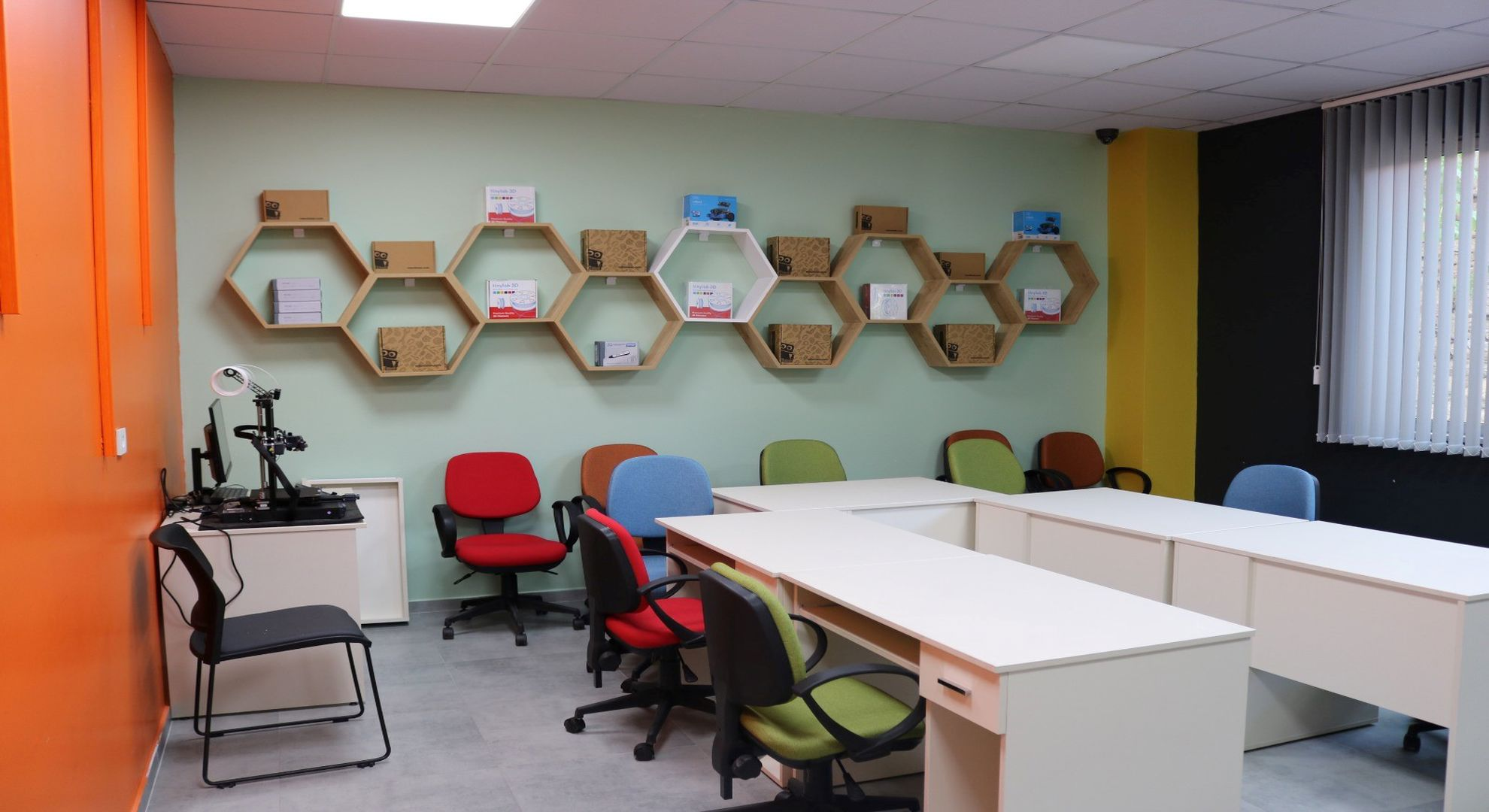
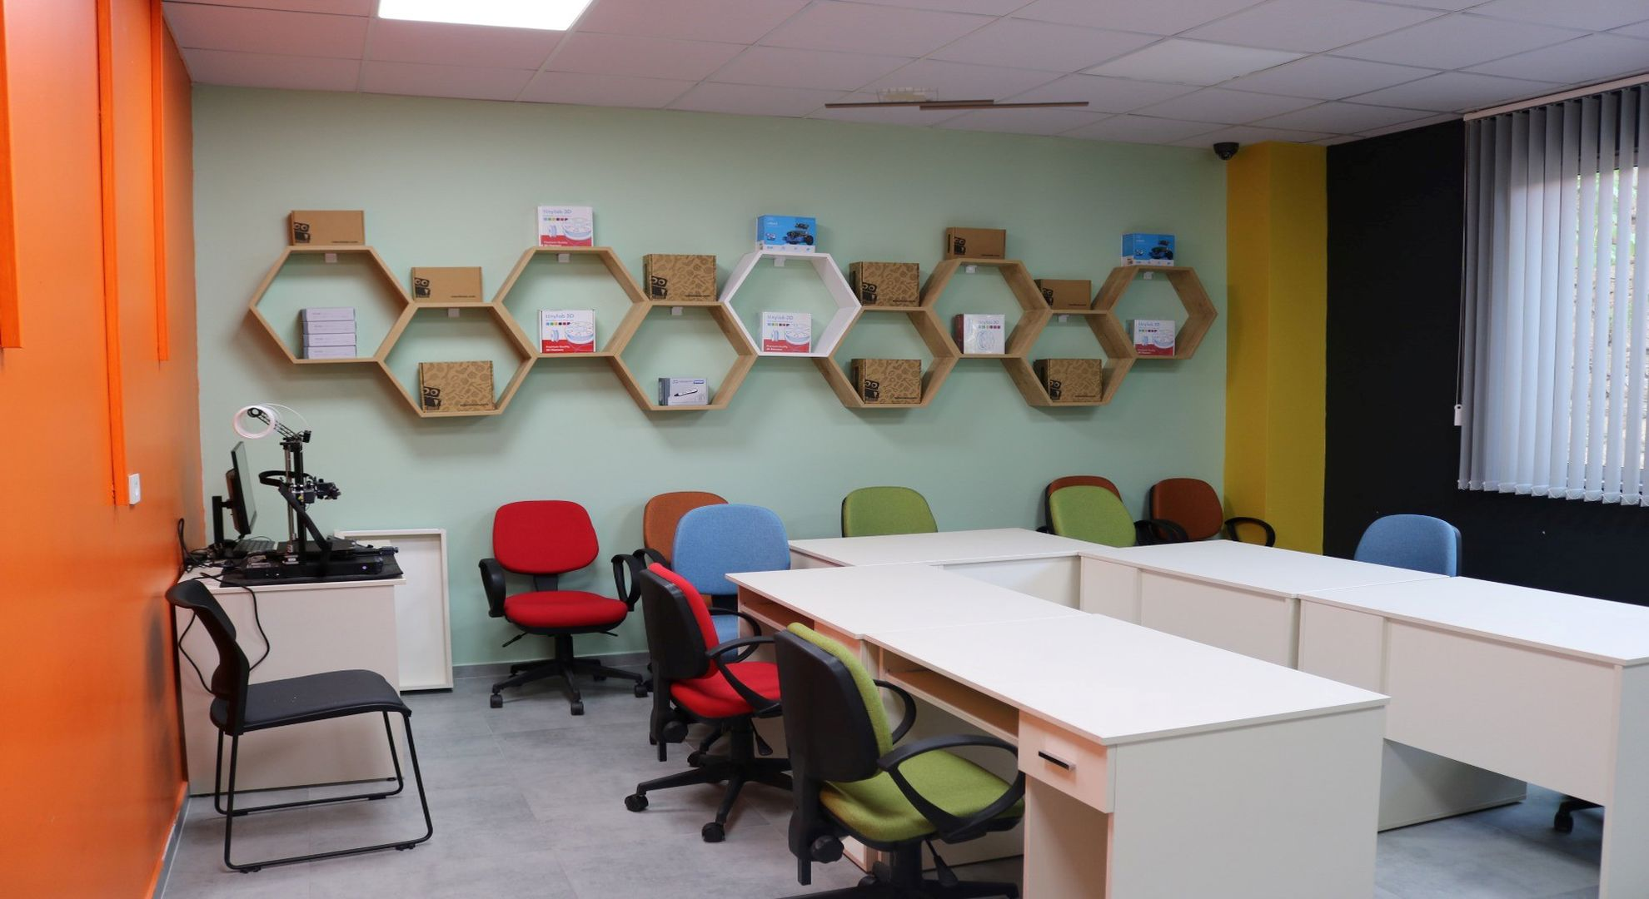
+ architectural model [824,85,1090,112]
